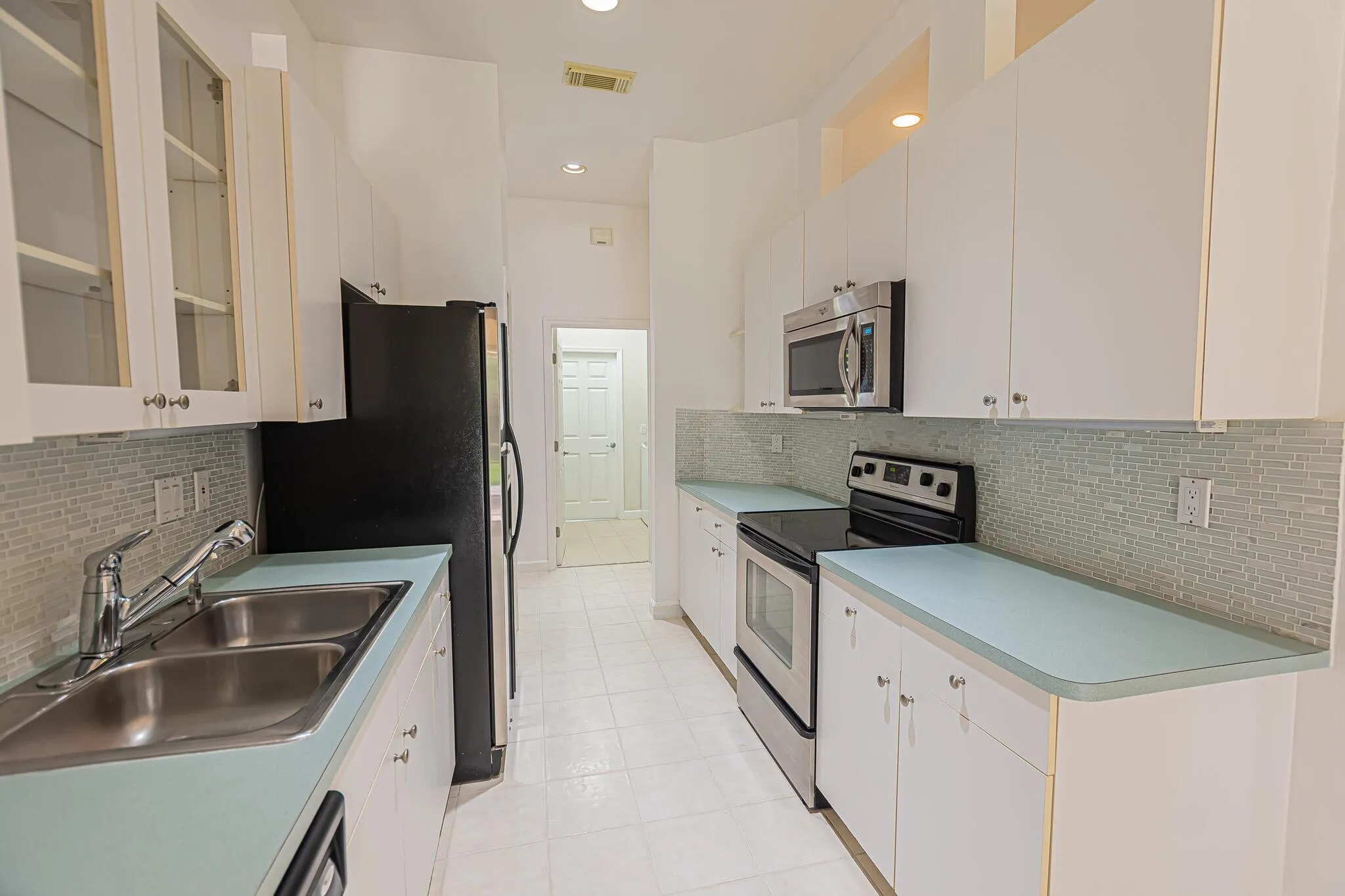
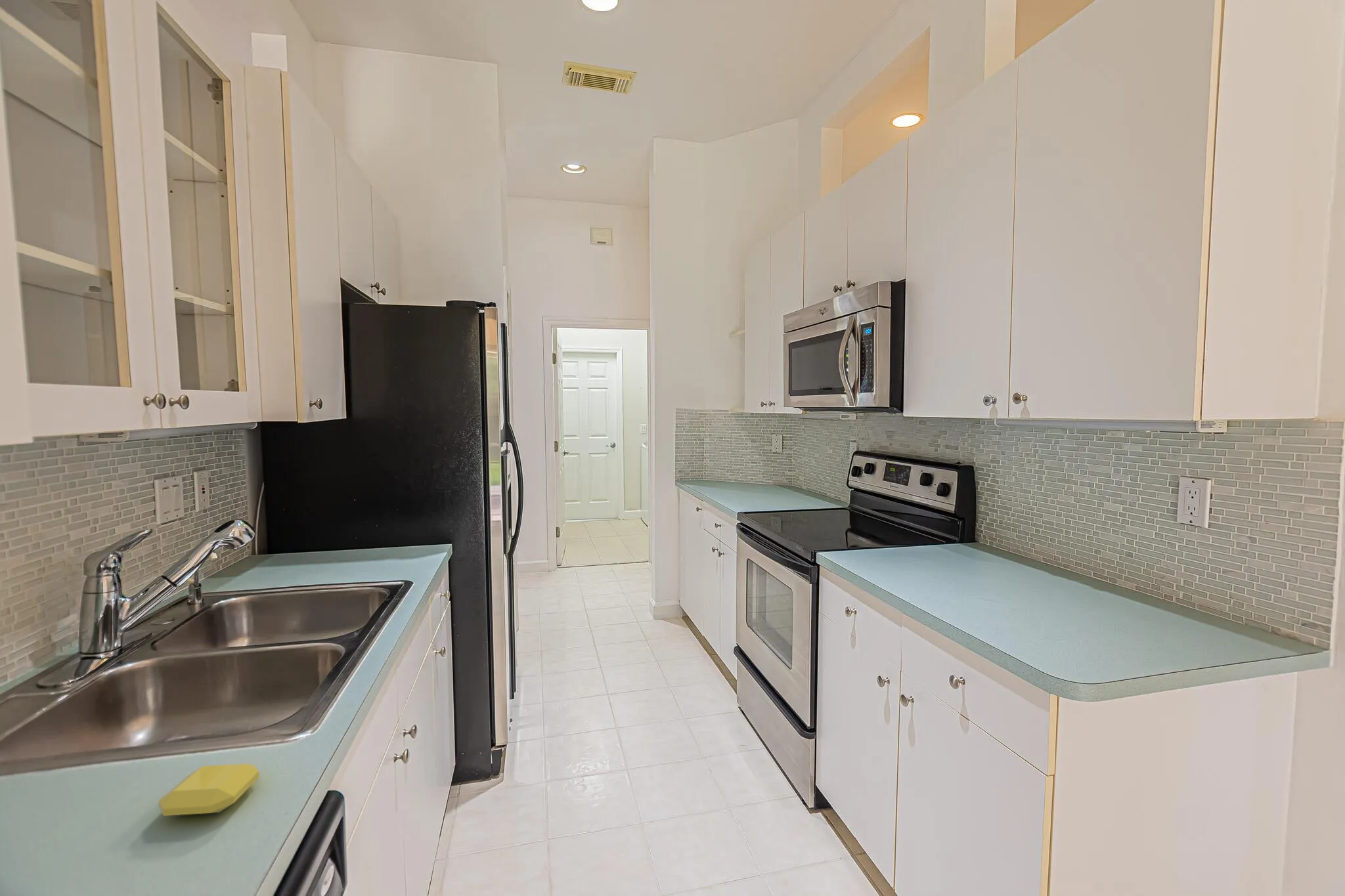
+ soap bar [158,763,260,817]
